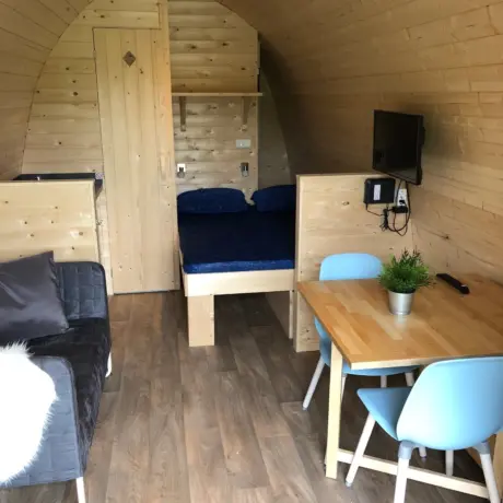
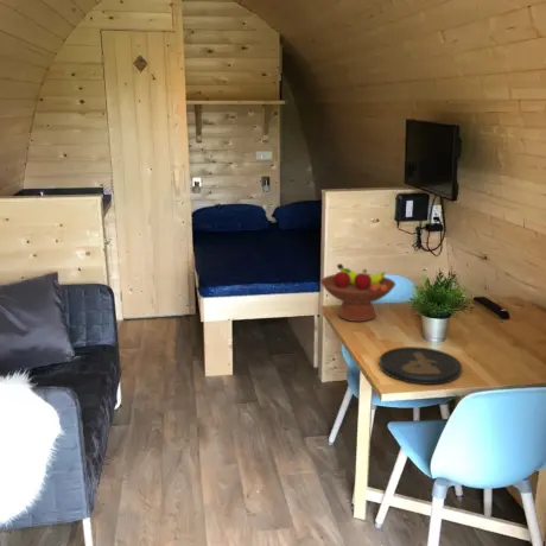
+ fruit bowl [319,262,396,323]
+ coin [377,345,463,386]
